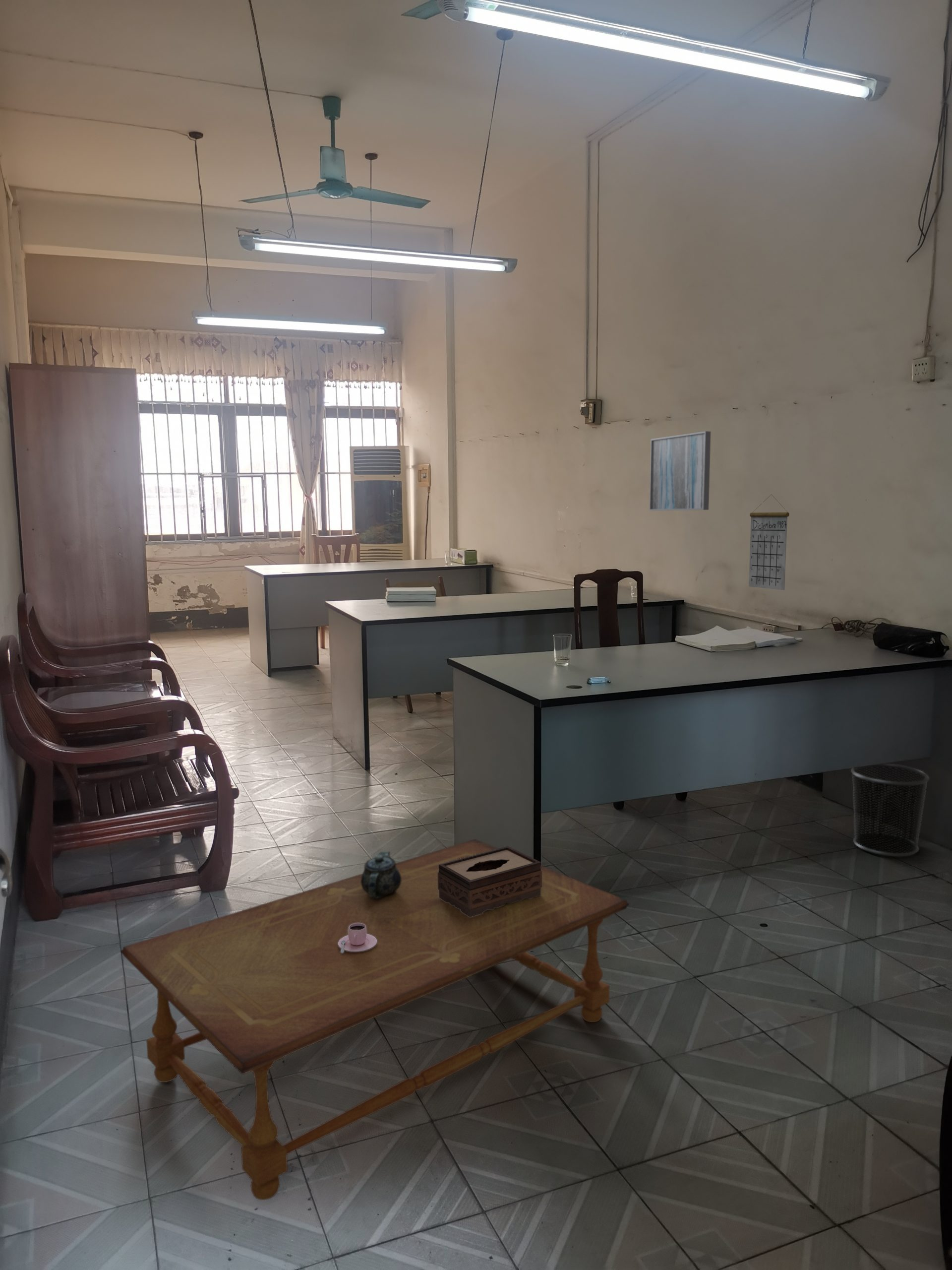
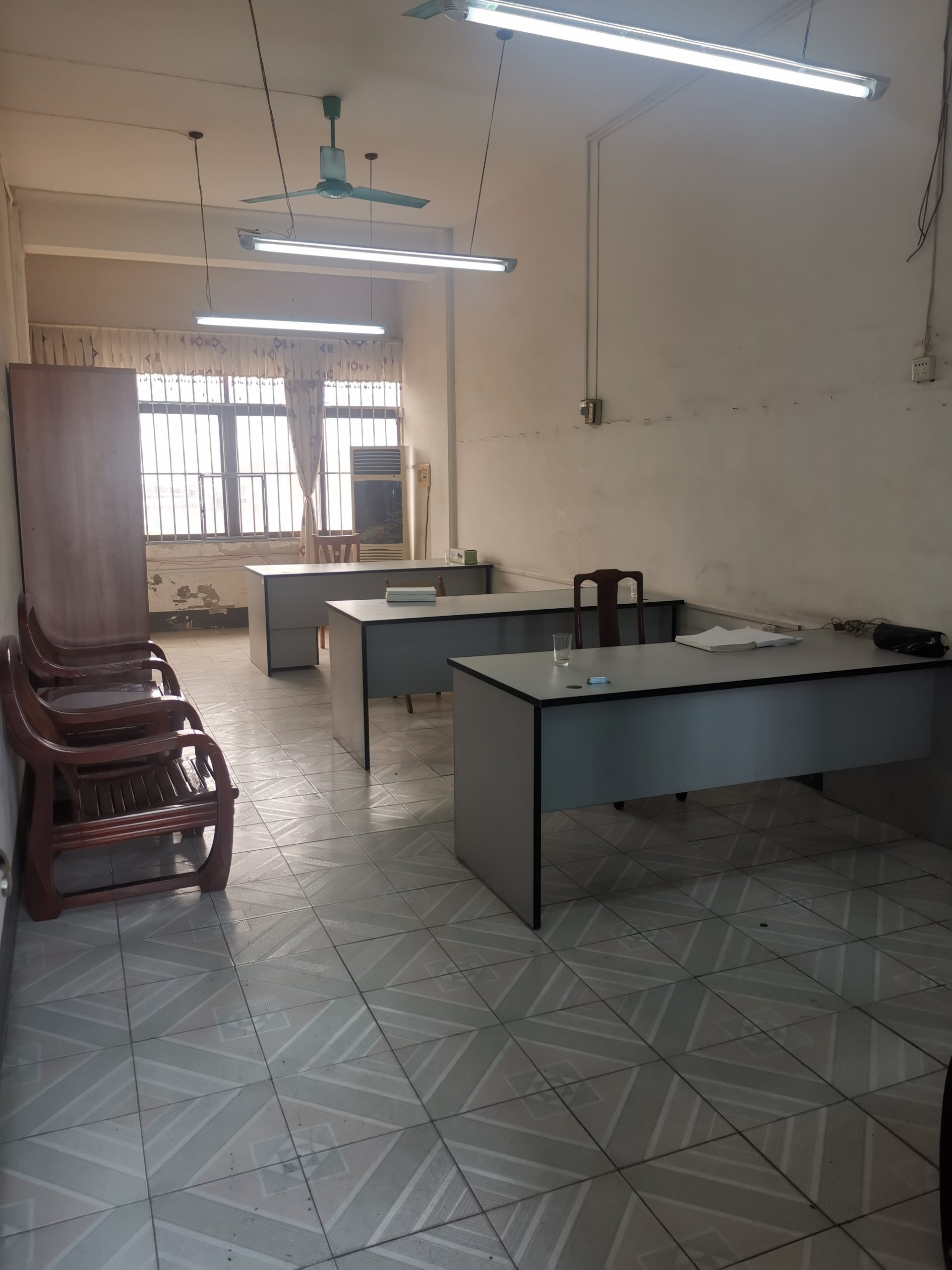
- calendar [748,494,790,590]
- wall art [649,431,712,511]
- teacup [338,923,377,953]
- tissue box [437,846,542,917]
- waste bin [850,763,930,857]
- coffee table [120,838,630,1201]
- chinaware [361,851,401,899]
